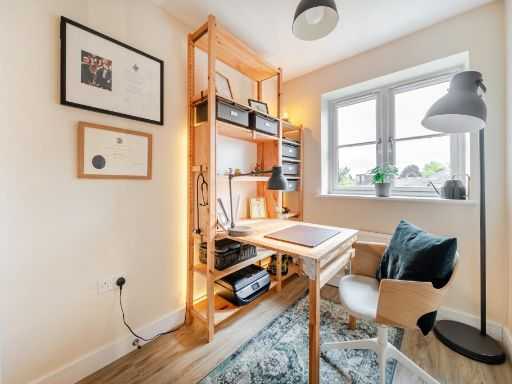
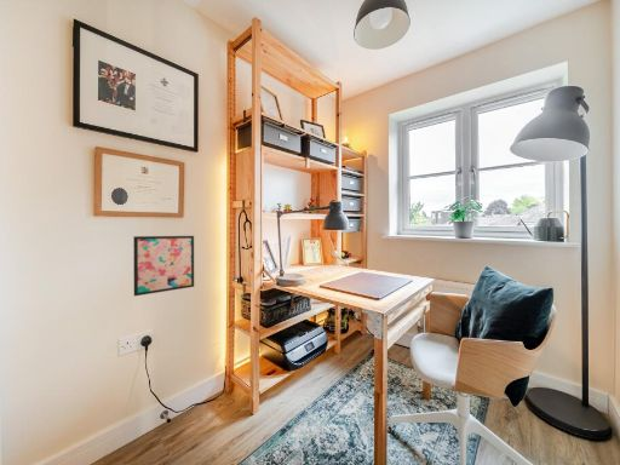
+ wall art [132,235,195,297]
